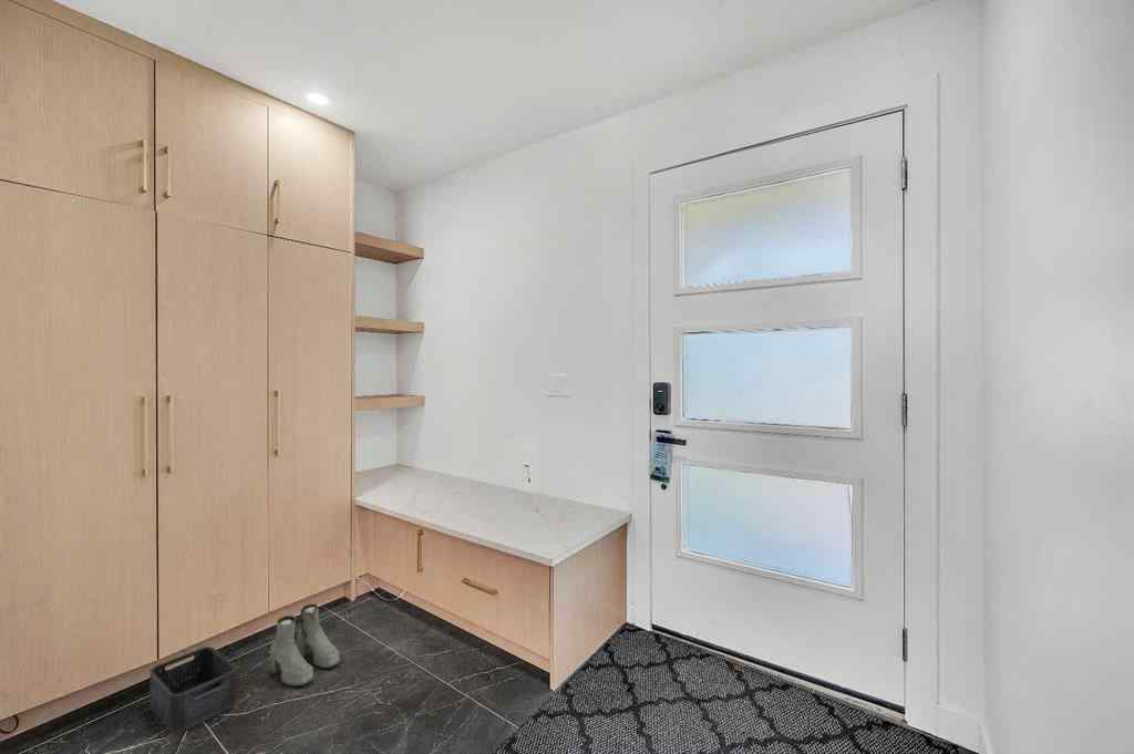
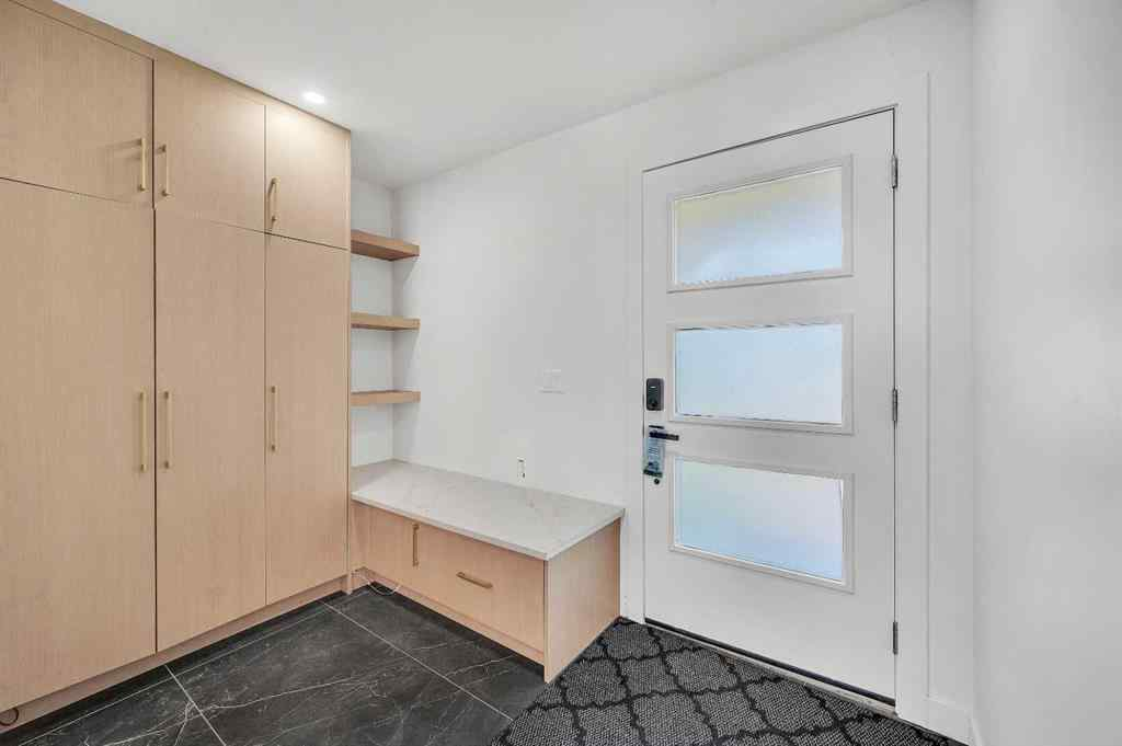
- storage bin [148,645,237,734]
- boots [269,603,340,688]
